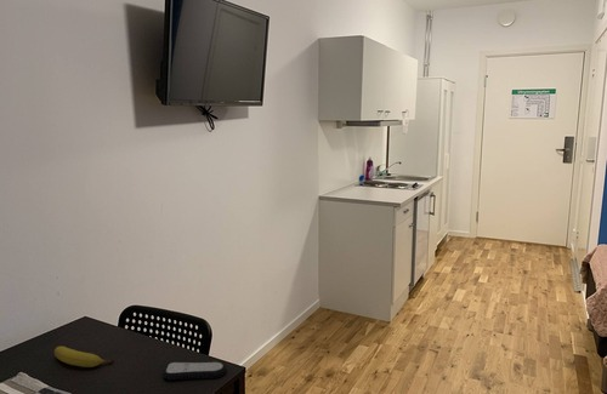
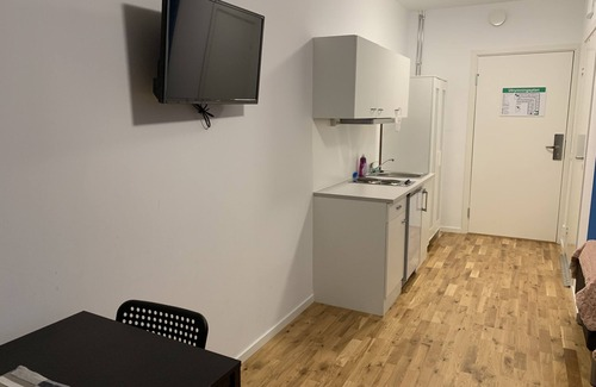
- remote control [161,360,227,382]
- fruit [53,346,115,369]
